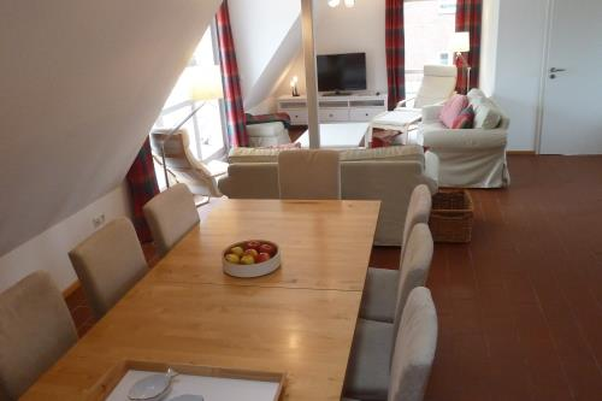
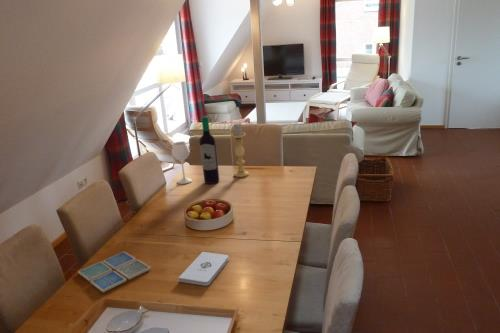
+ drink coaster [77,251,152,294]
+ candle holder [230,121,250,178]
+ wine bottle [171,116,220,185]
+ notepad [177,251,230,287]
